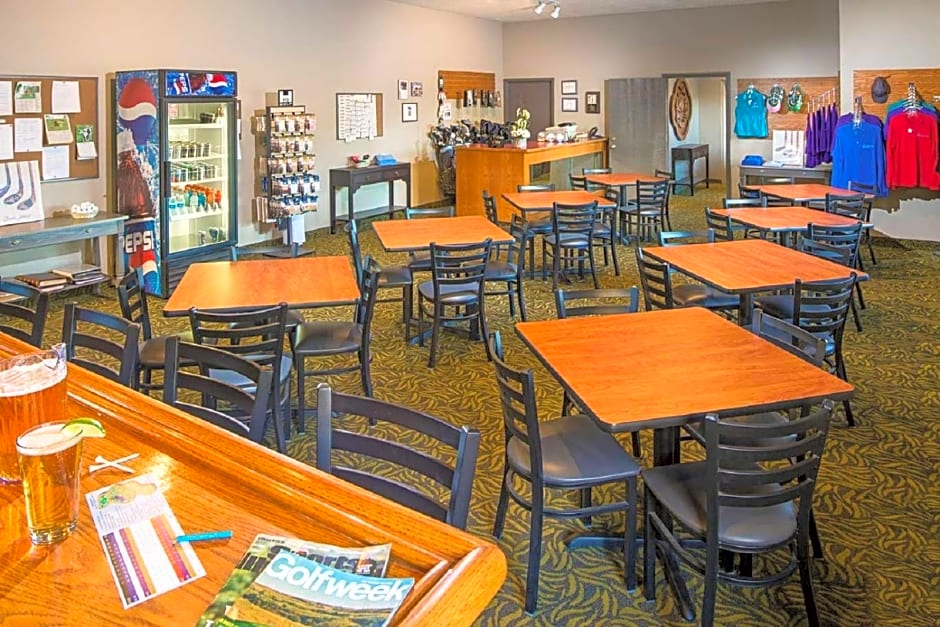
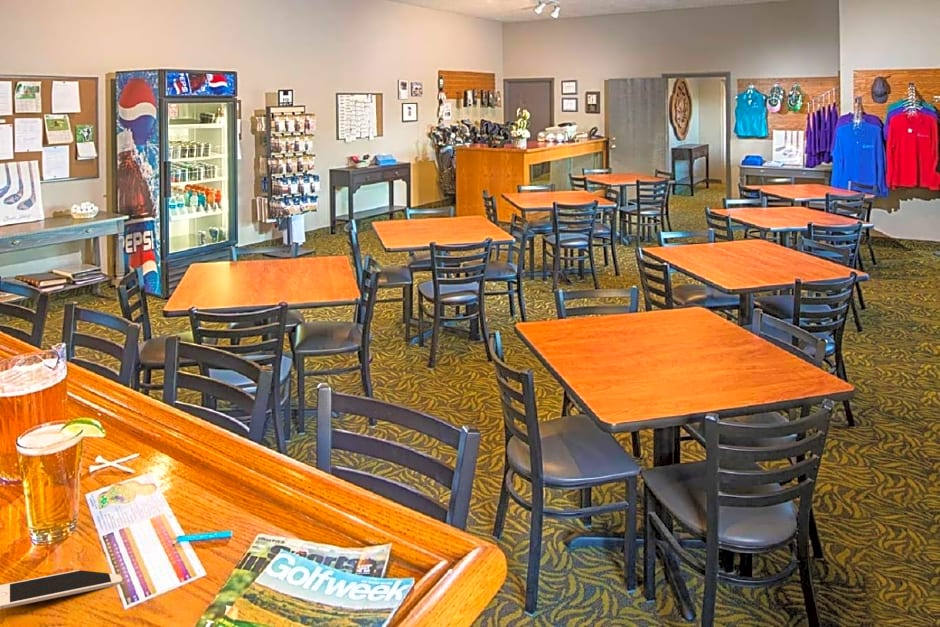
+ cell phone [0,569,123,610]
